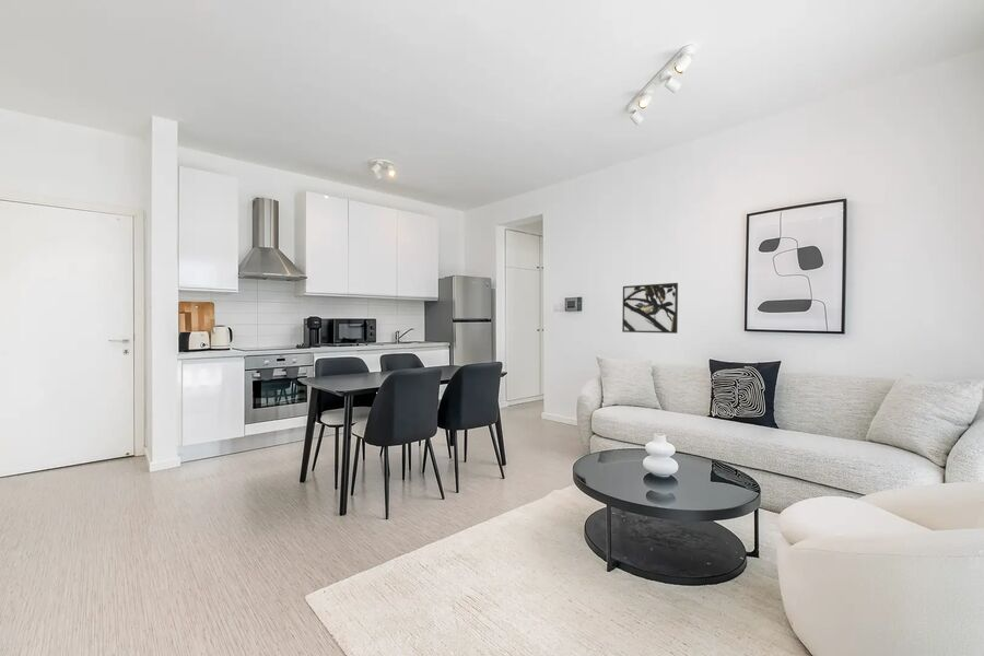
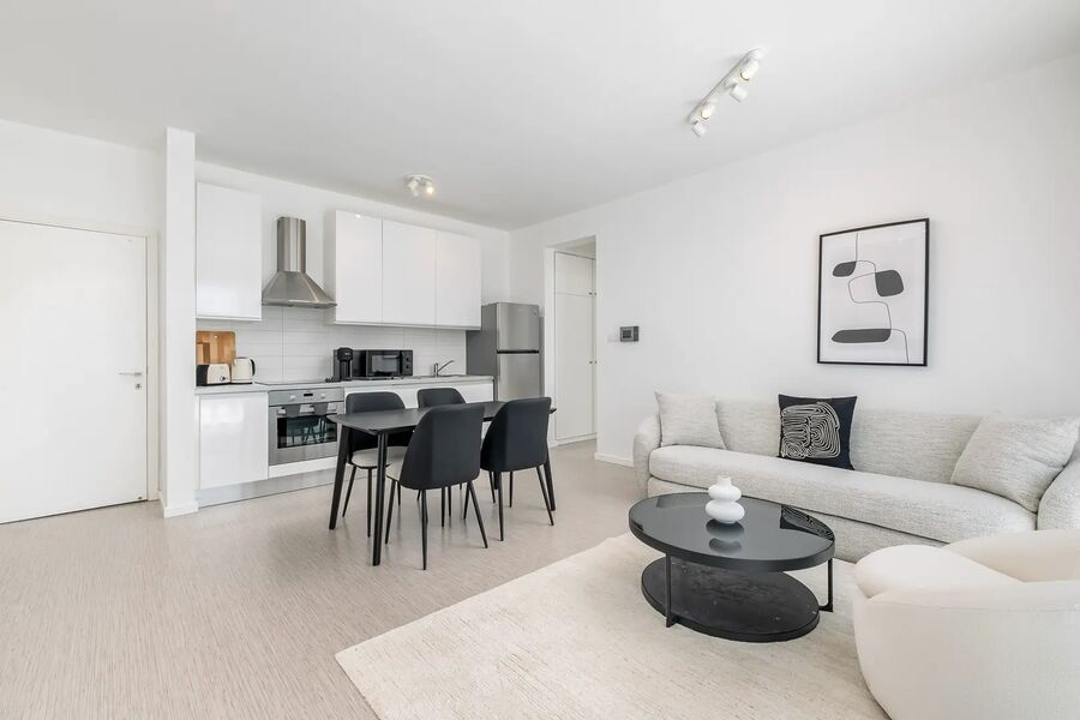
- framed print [621,282,679,335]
